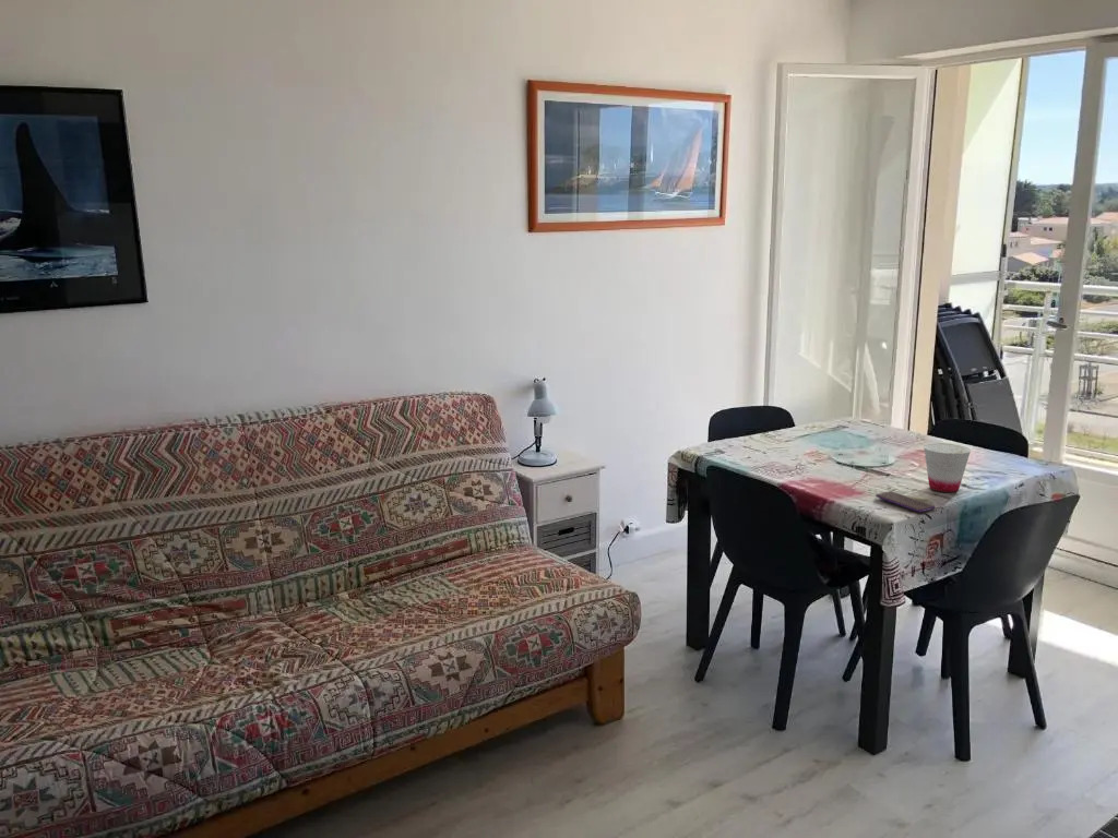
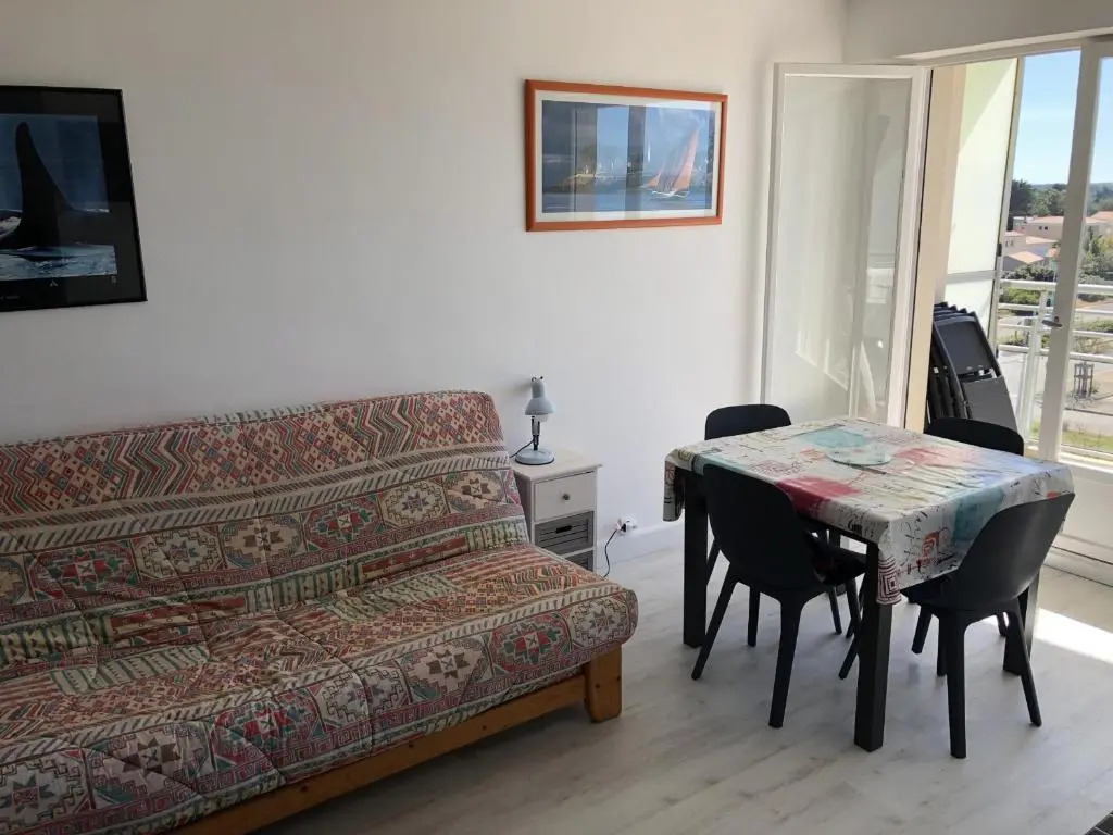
- smartphone [875,490,936,513]
- cup [923,443,972,493]
